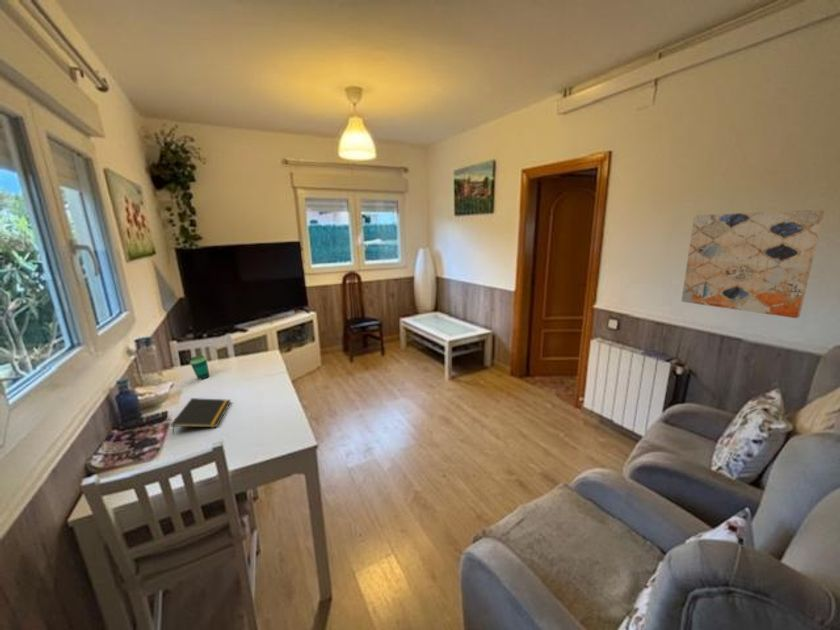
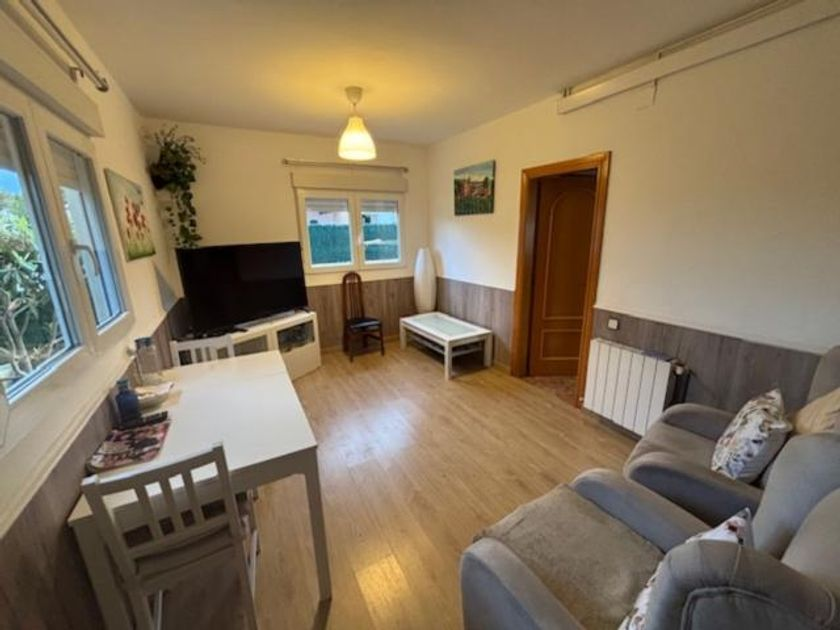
- wall art [680,209,825,319]
- notepad [170,397,232,435]
- cup [189,355,210,380]
